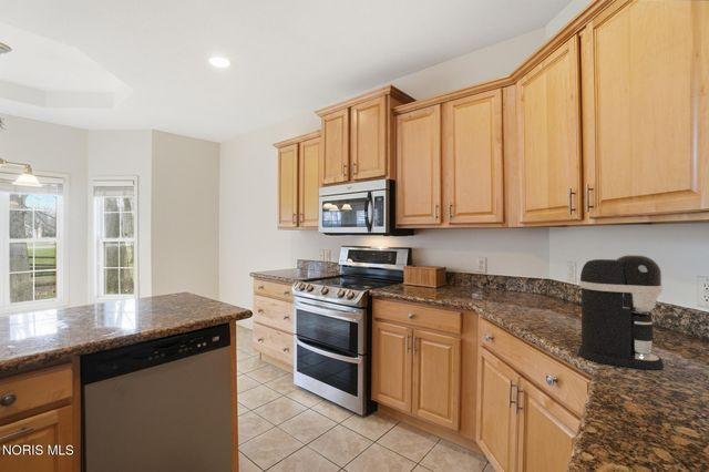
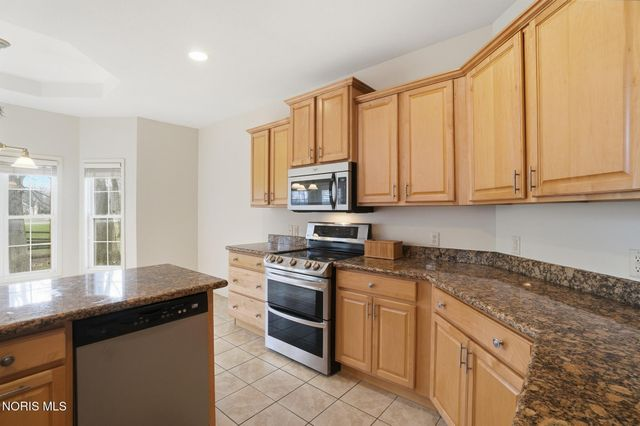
- coffee maker [577,254,665,371]
